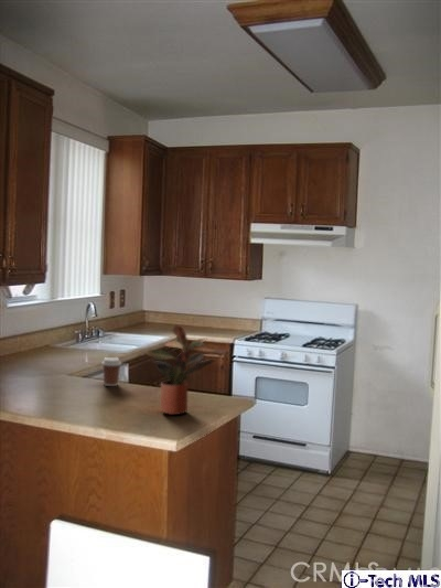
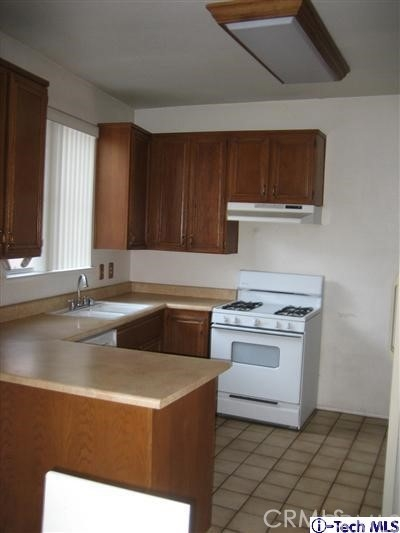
- coffee cup [100,356,122,387]
- potted plant [144,324,217,416]
